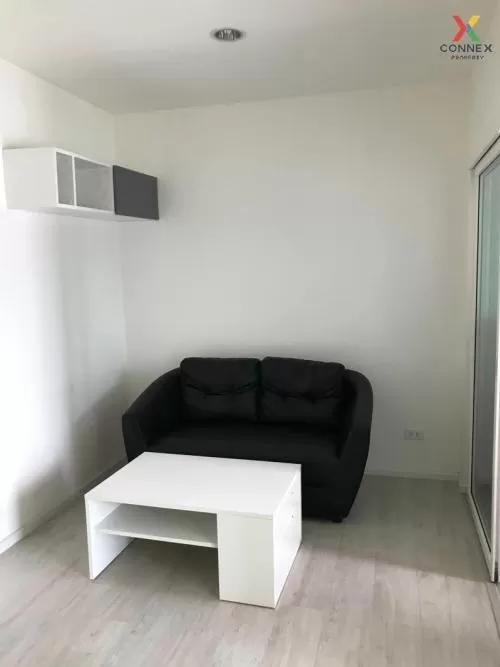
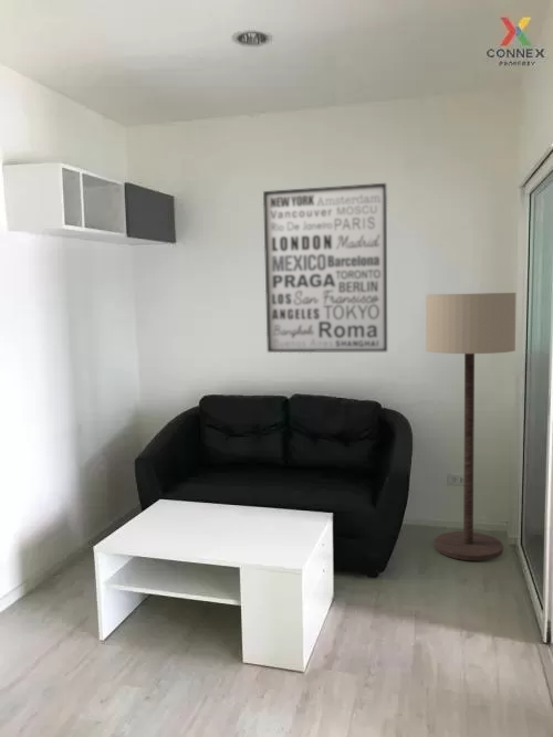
+ wall art [262,182,388,354]
+ floor lamp [425,292,517,562]
